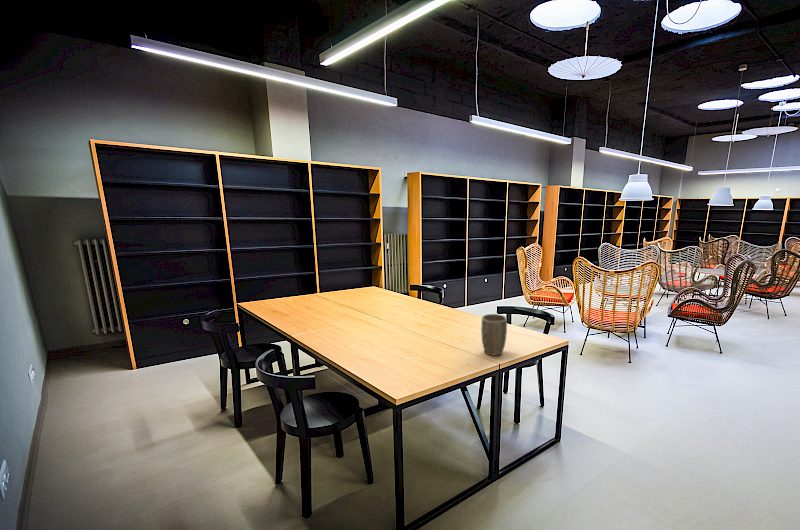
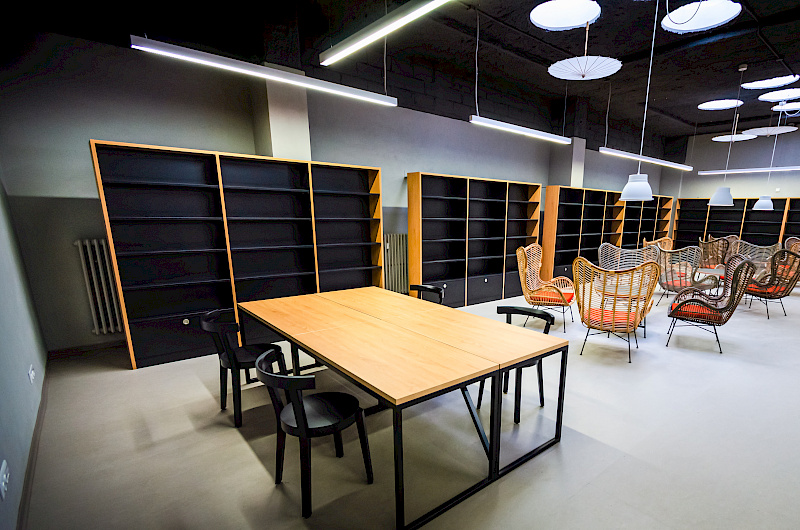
- plant pot [480,313,508,357]
